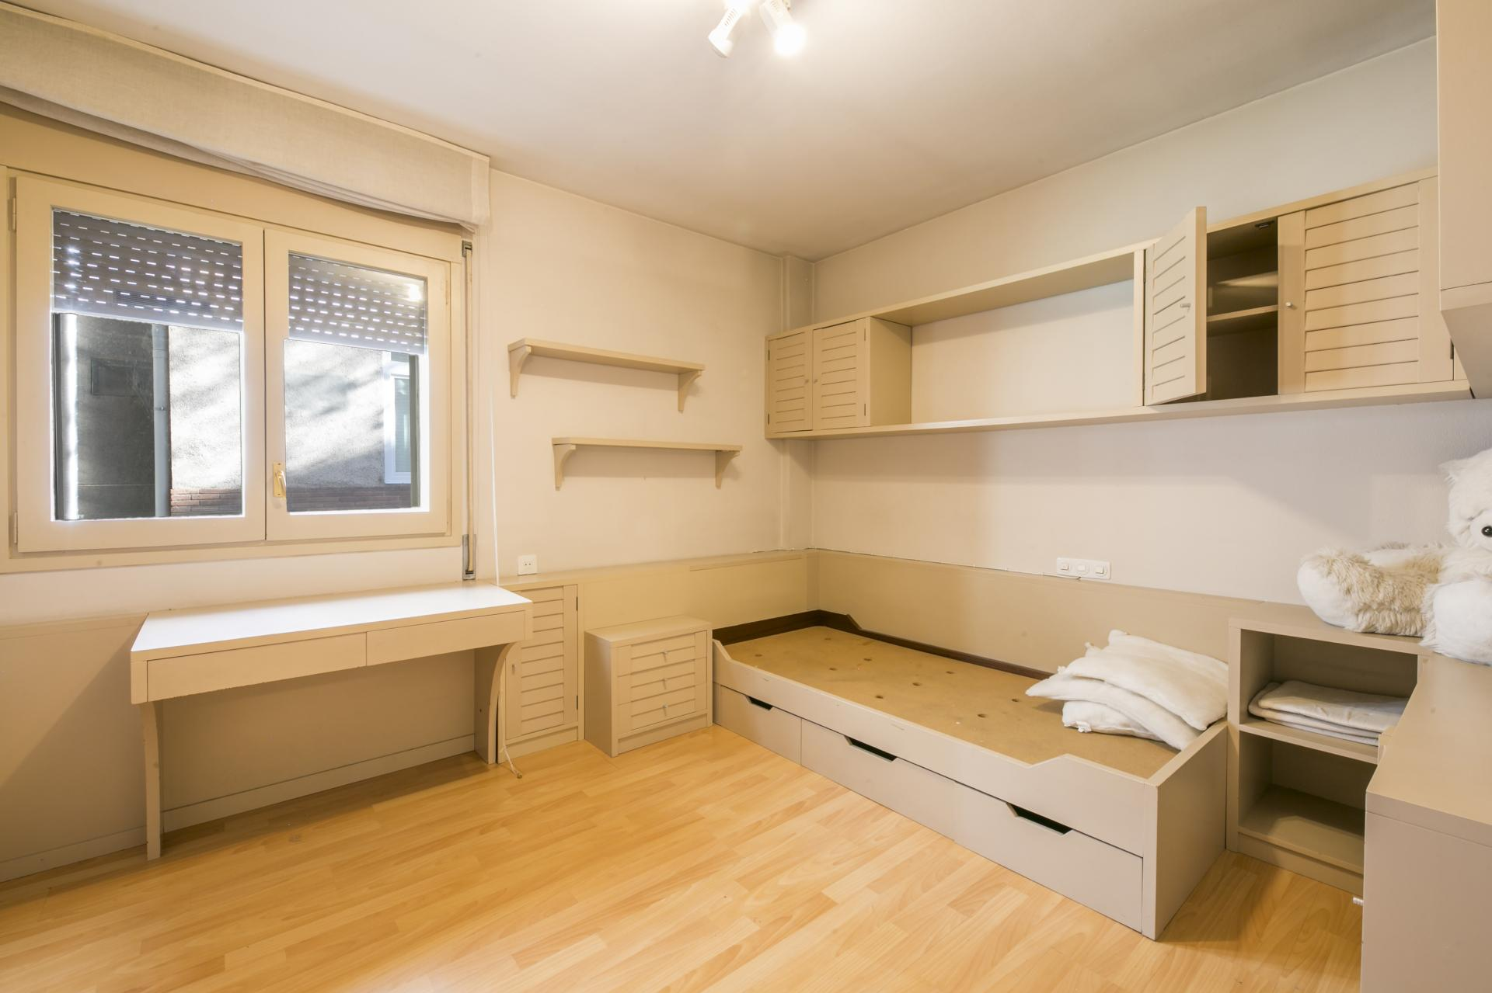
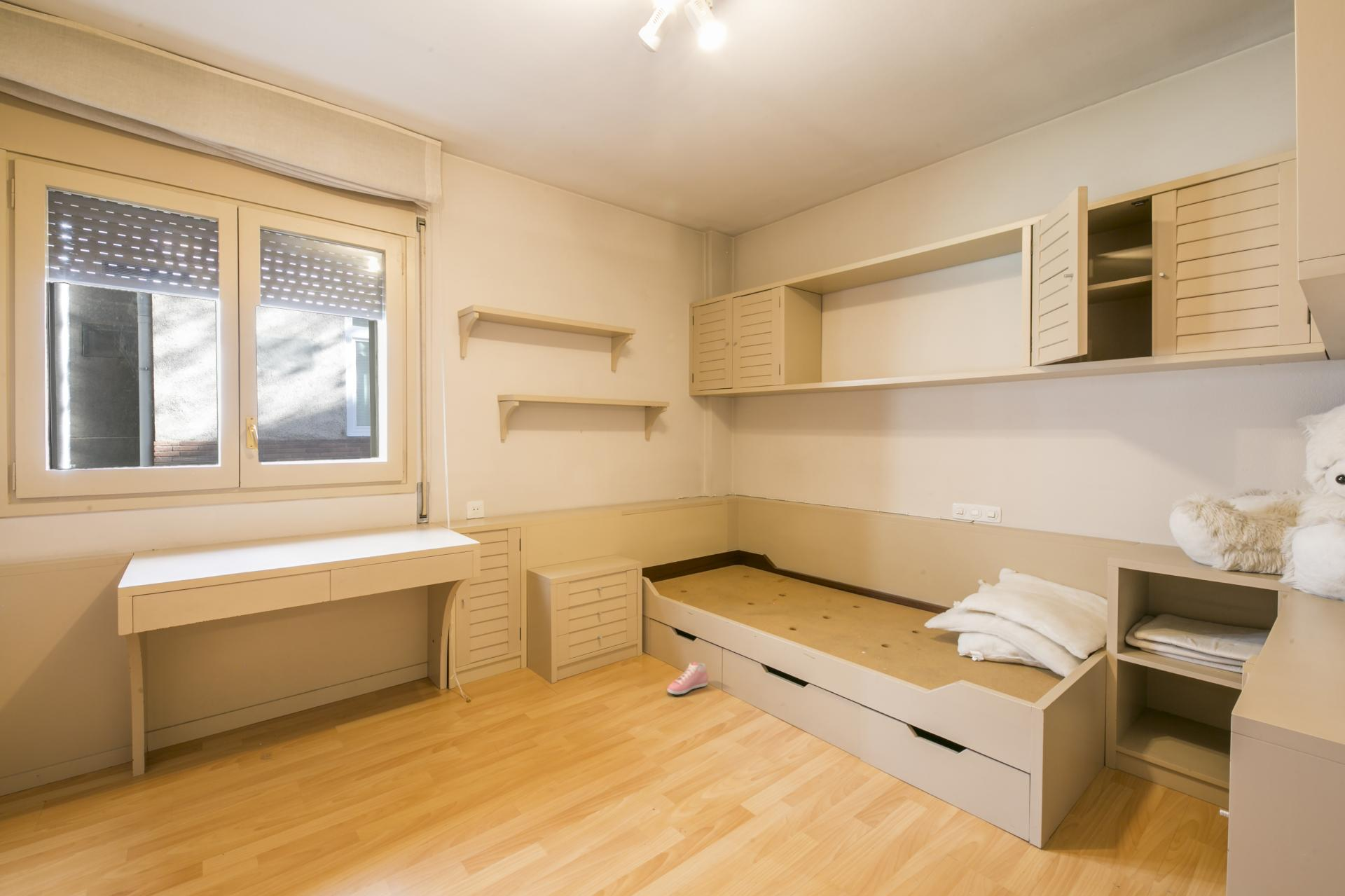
+ sneaker [667,661,709,695]
